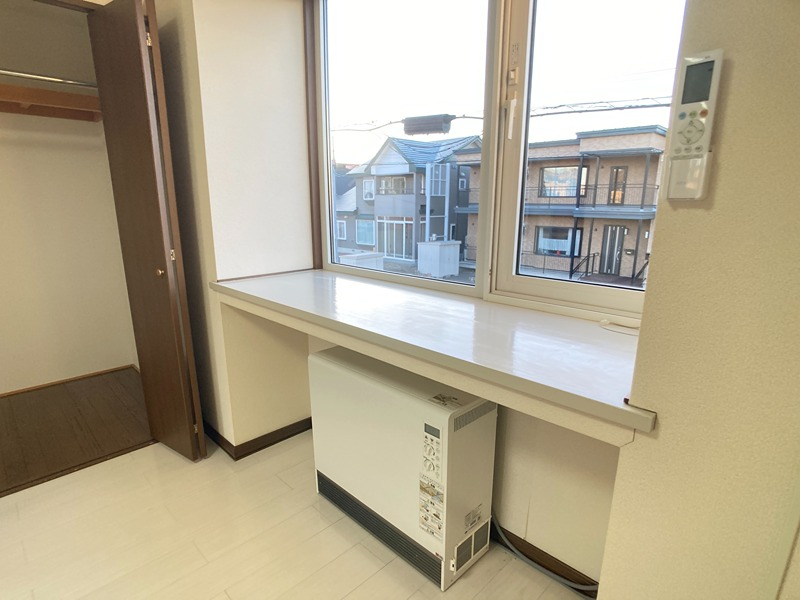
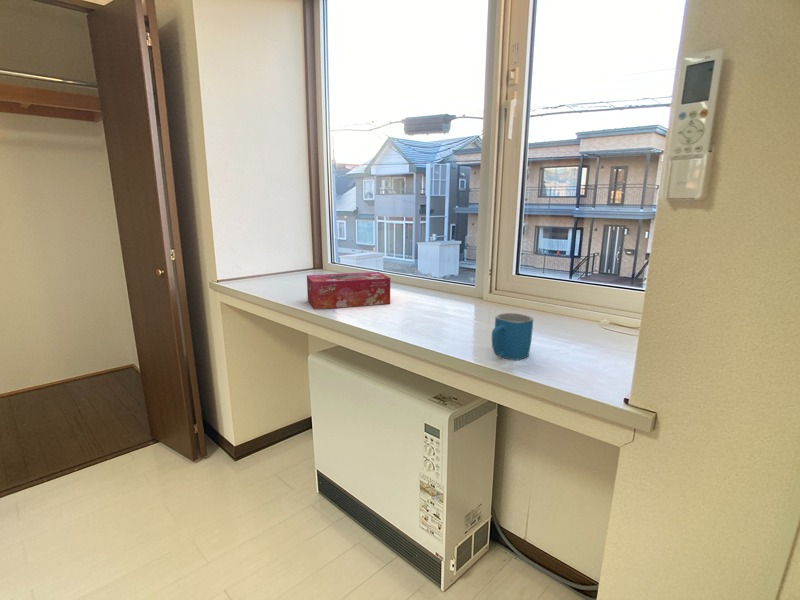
+ mug [491,312,534,361]
+ tissue box [306,271,391,310]
